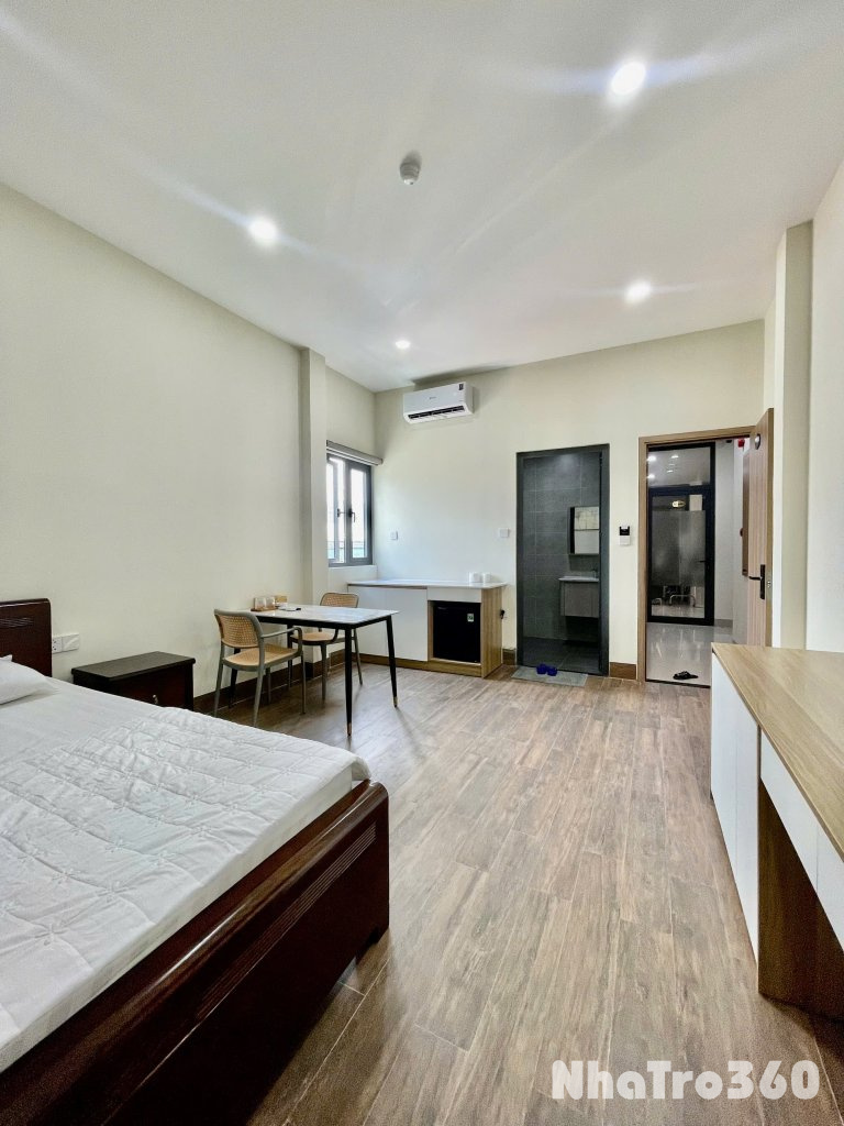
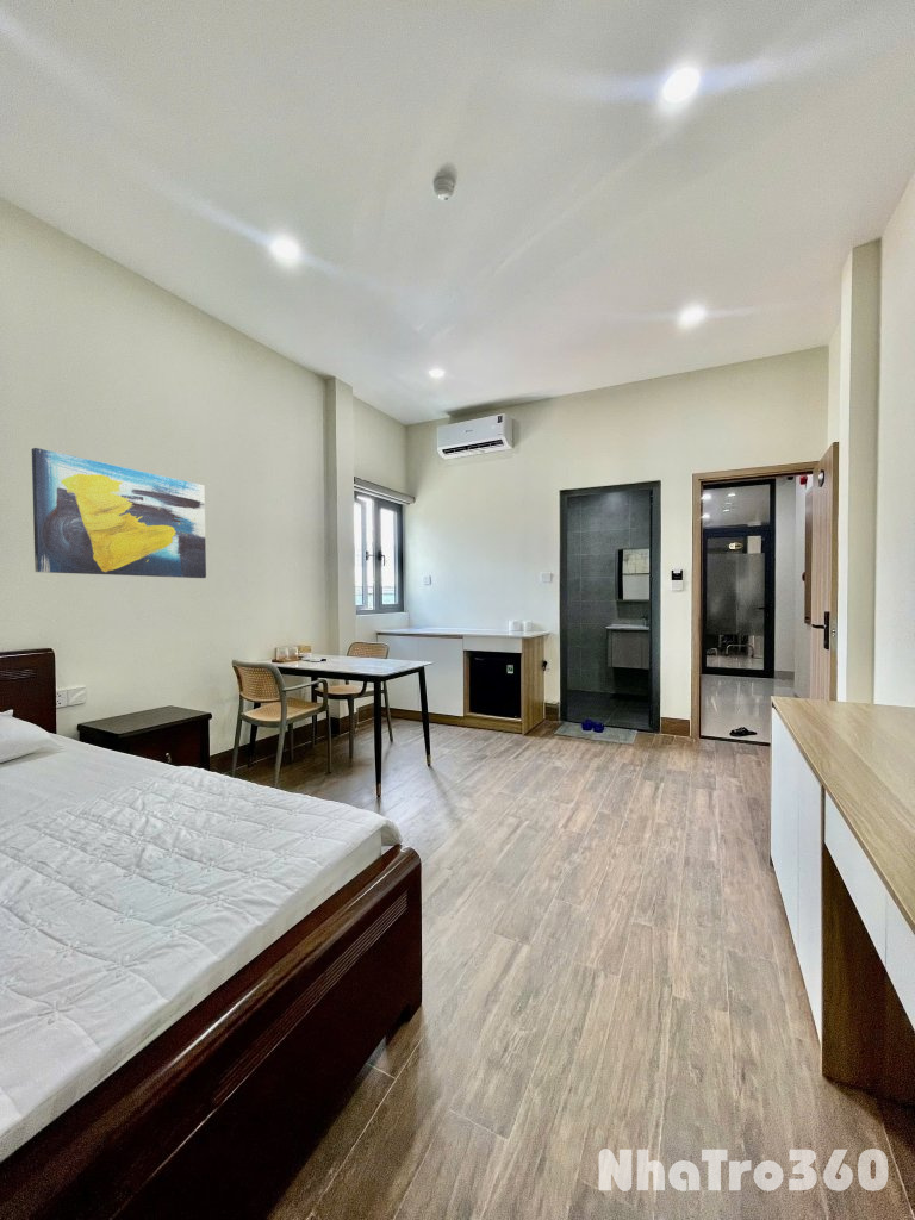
+ wall art [31,447,207,579]
